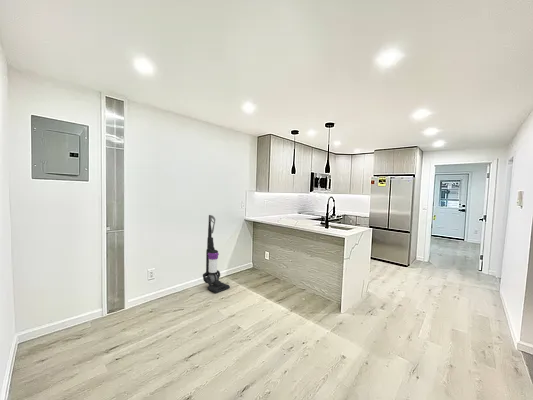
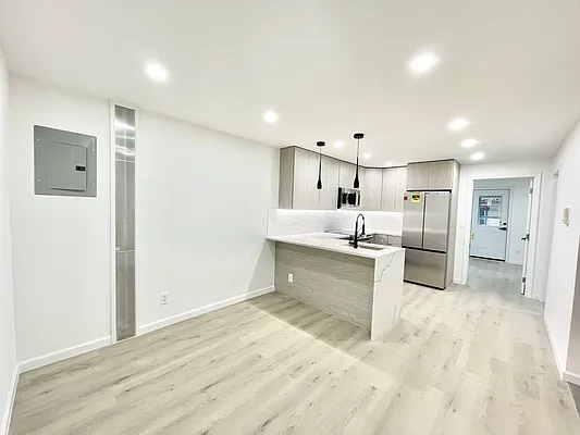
- vacuum cleaner [202,214,231,294]
